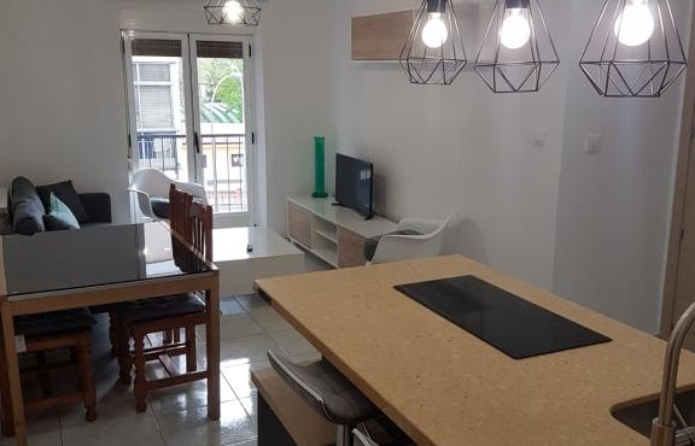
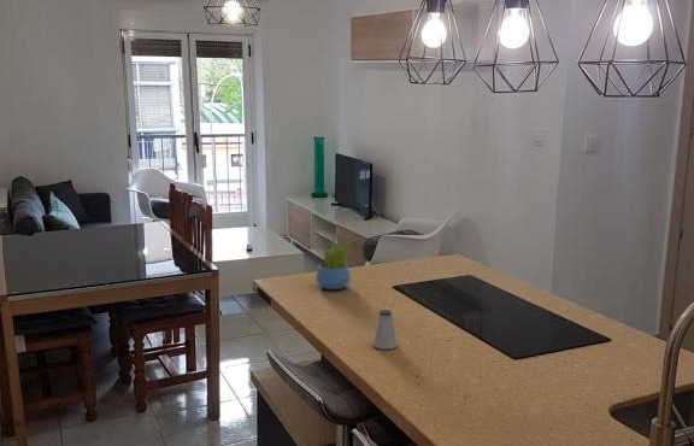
+ succulent plant [314,231,353,291]
+ saltshaker [371,309,399,351]
